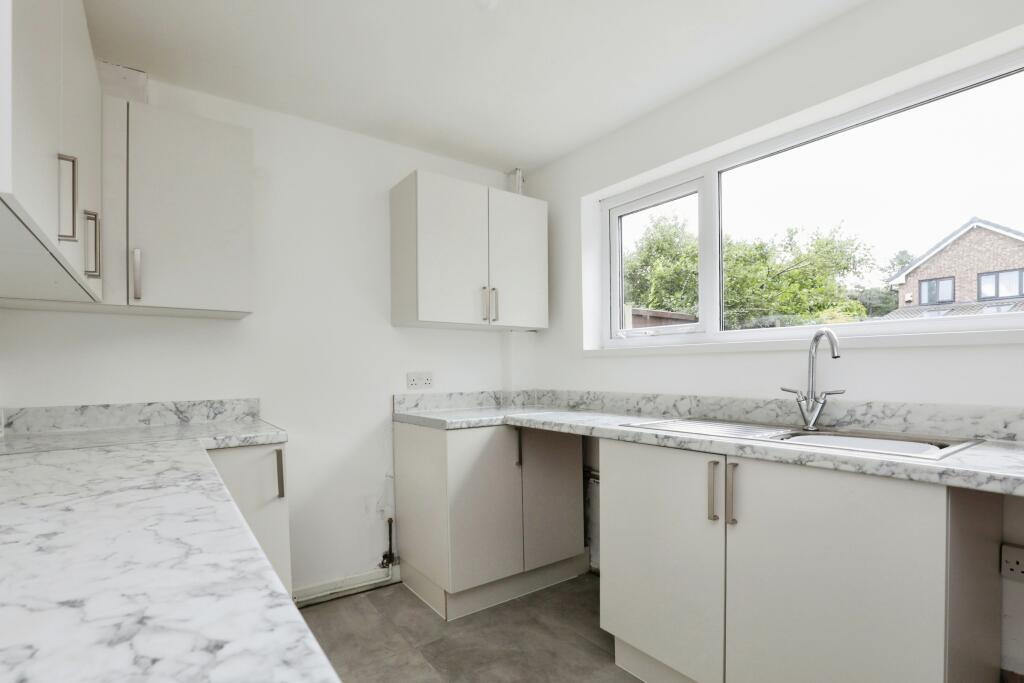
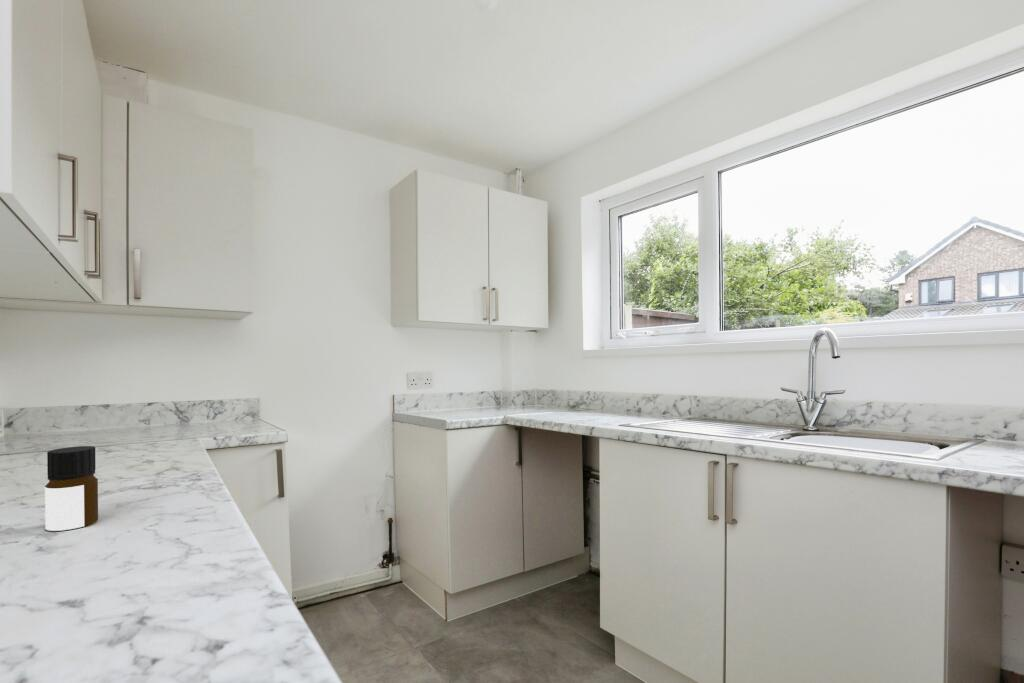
+ bottle [44,445,99,532]
